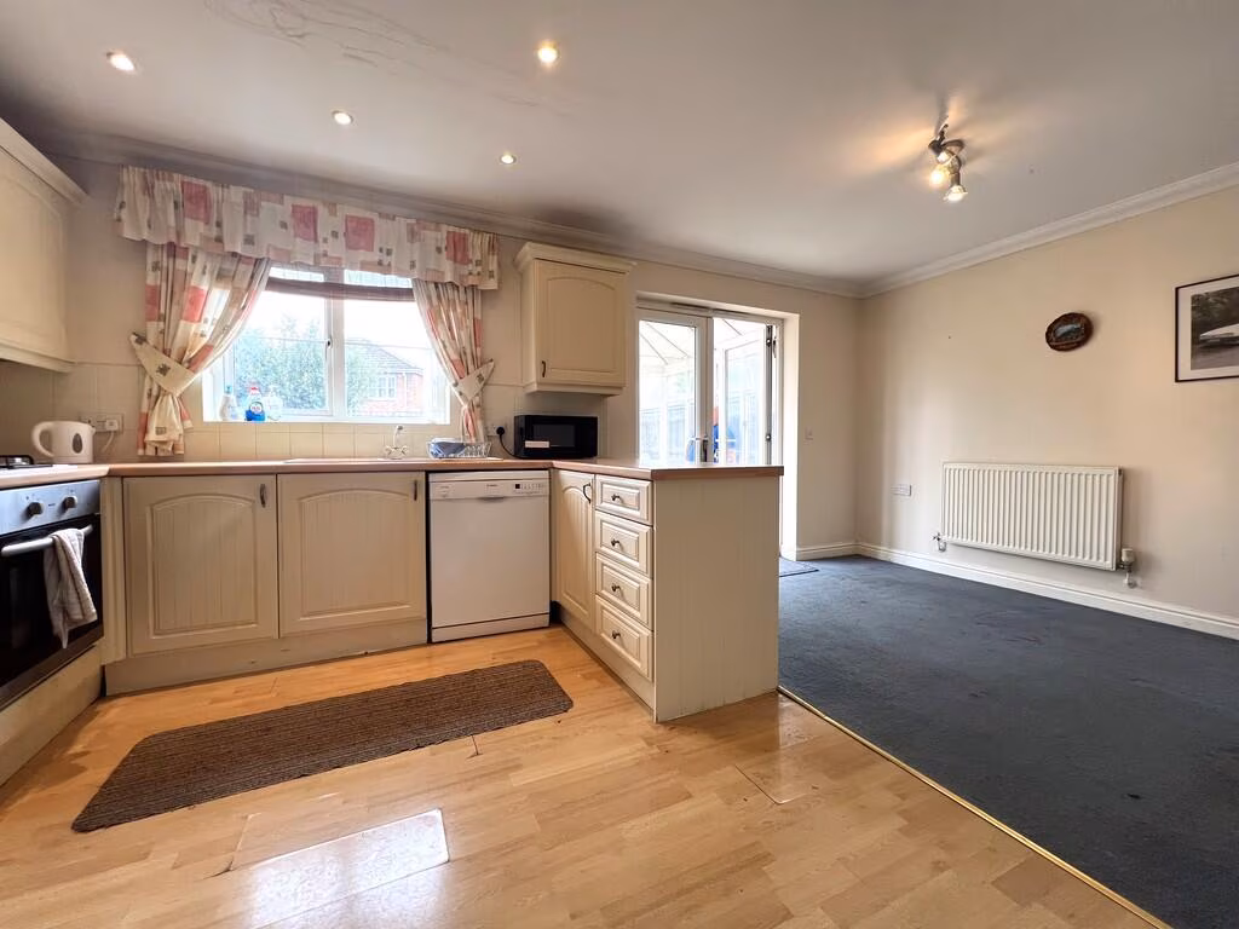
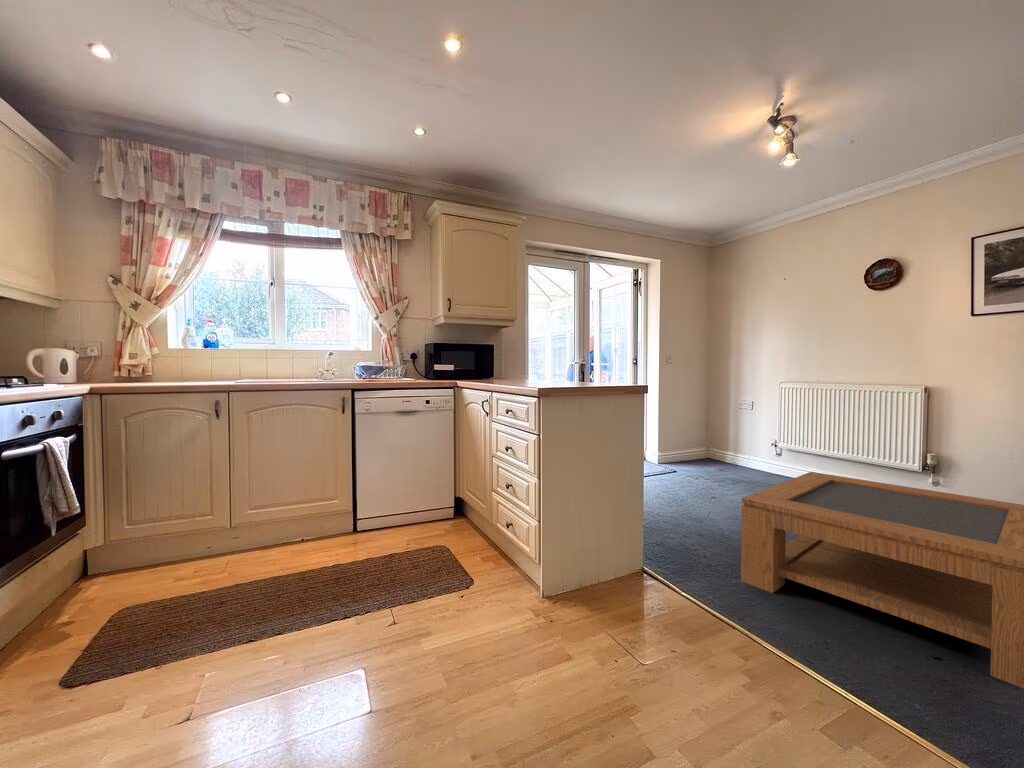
+ coffee table [740,471,1024,689]
